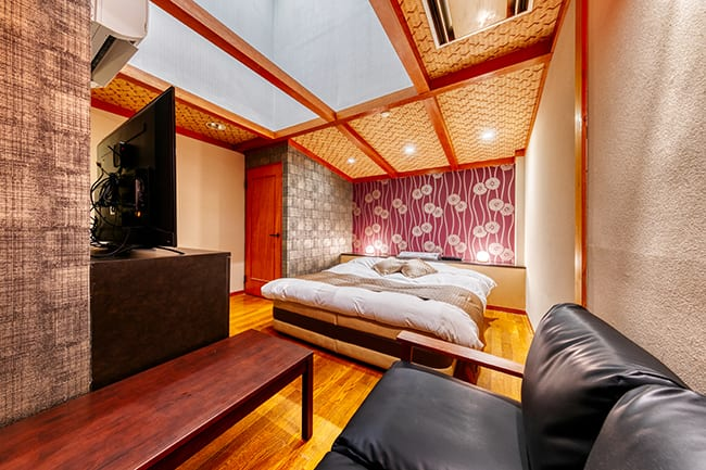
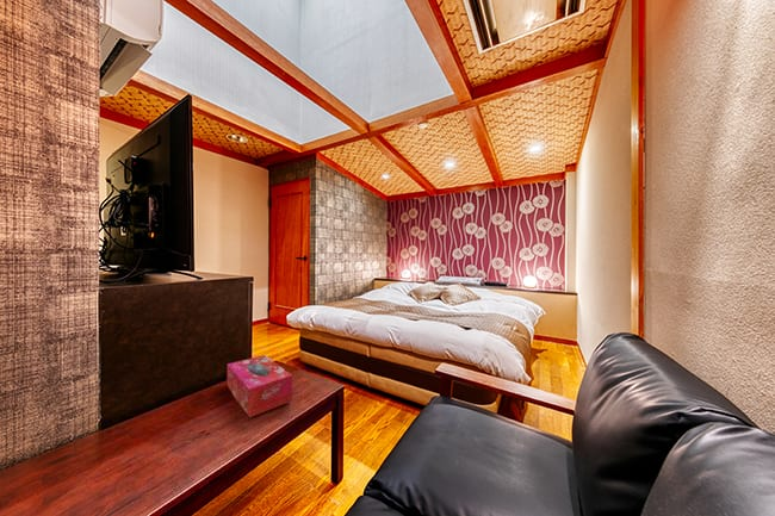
+ tissue box [227,354,293,418]
